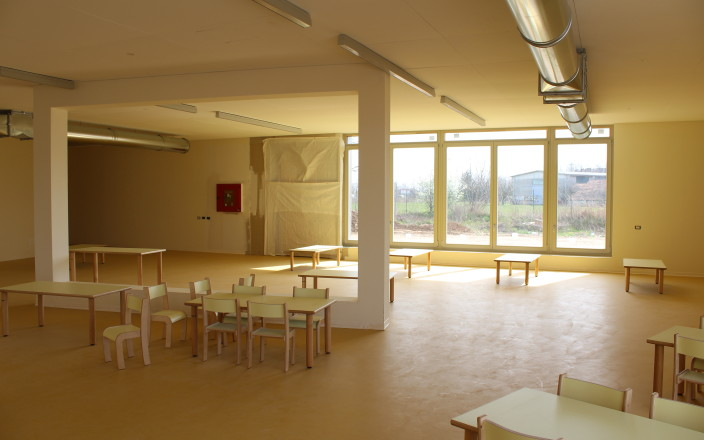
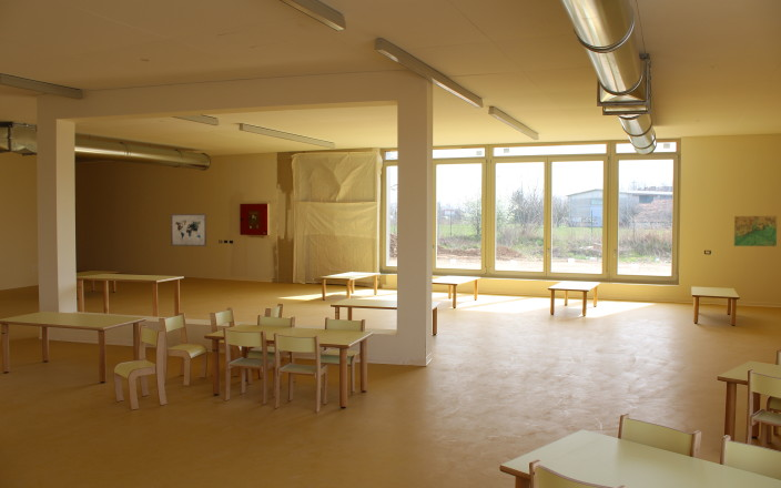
+ map [733,215,778,247]
+ wall art [170,213,207,247]
